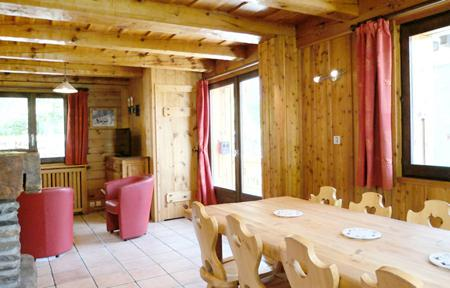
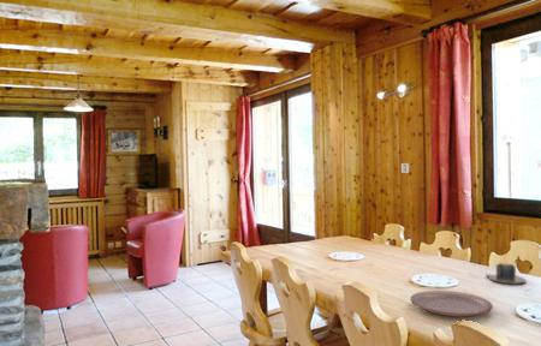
+ plate [409,290,494,317]
+ napkin holder [484,262,527,286]
